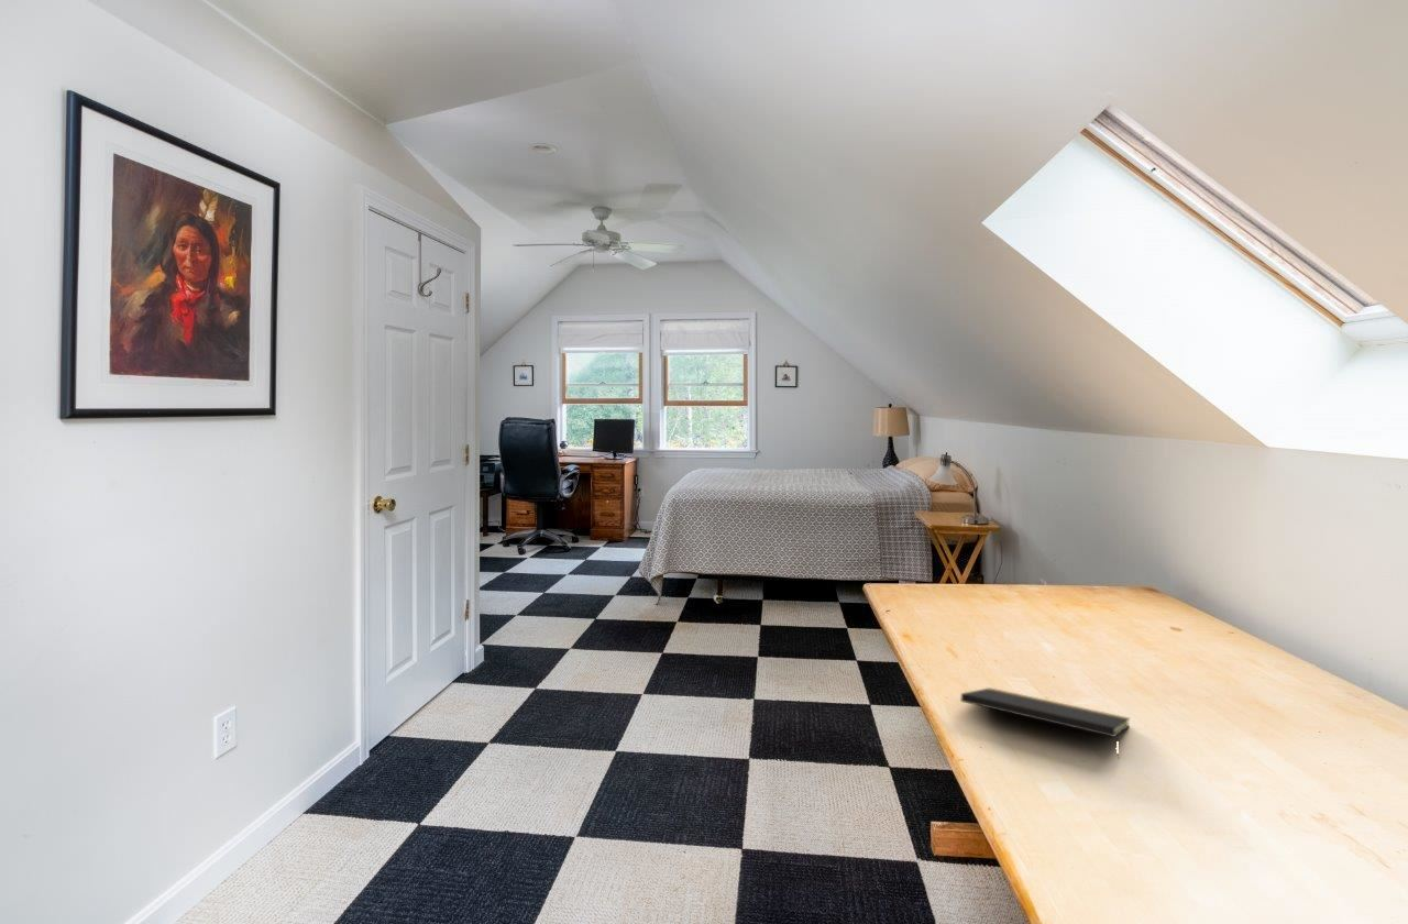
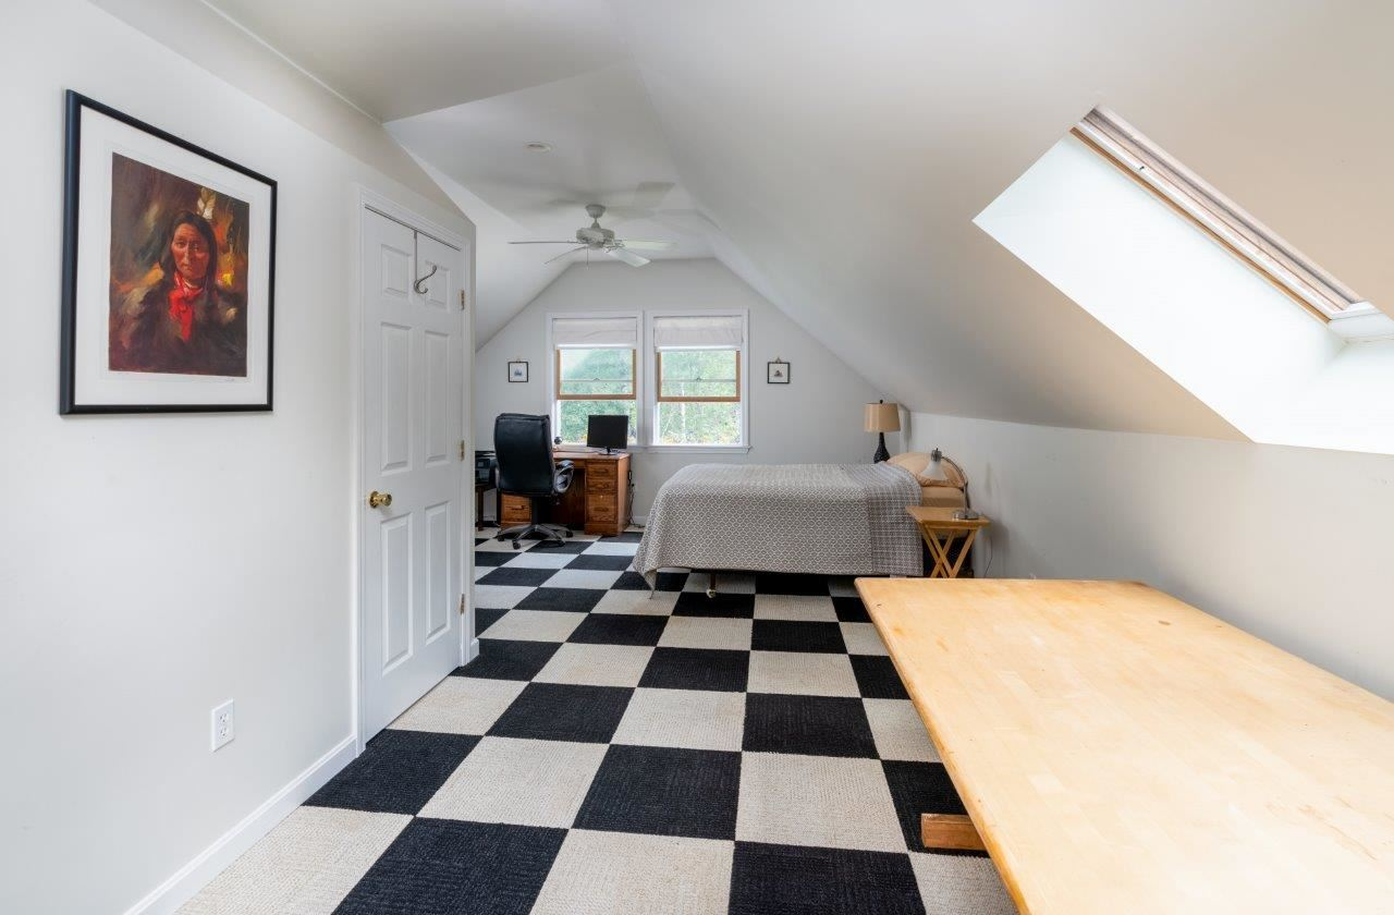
- notepad [959,686,1131,759]
